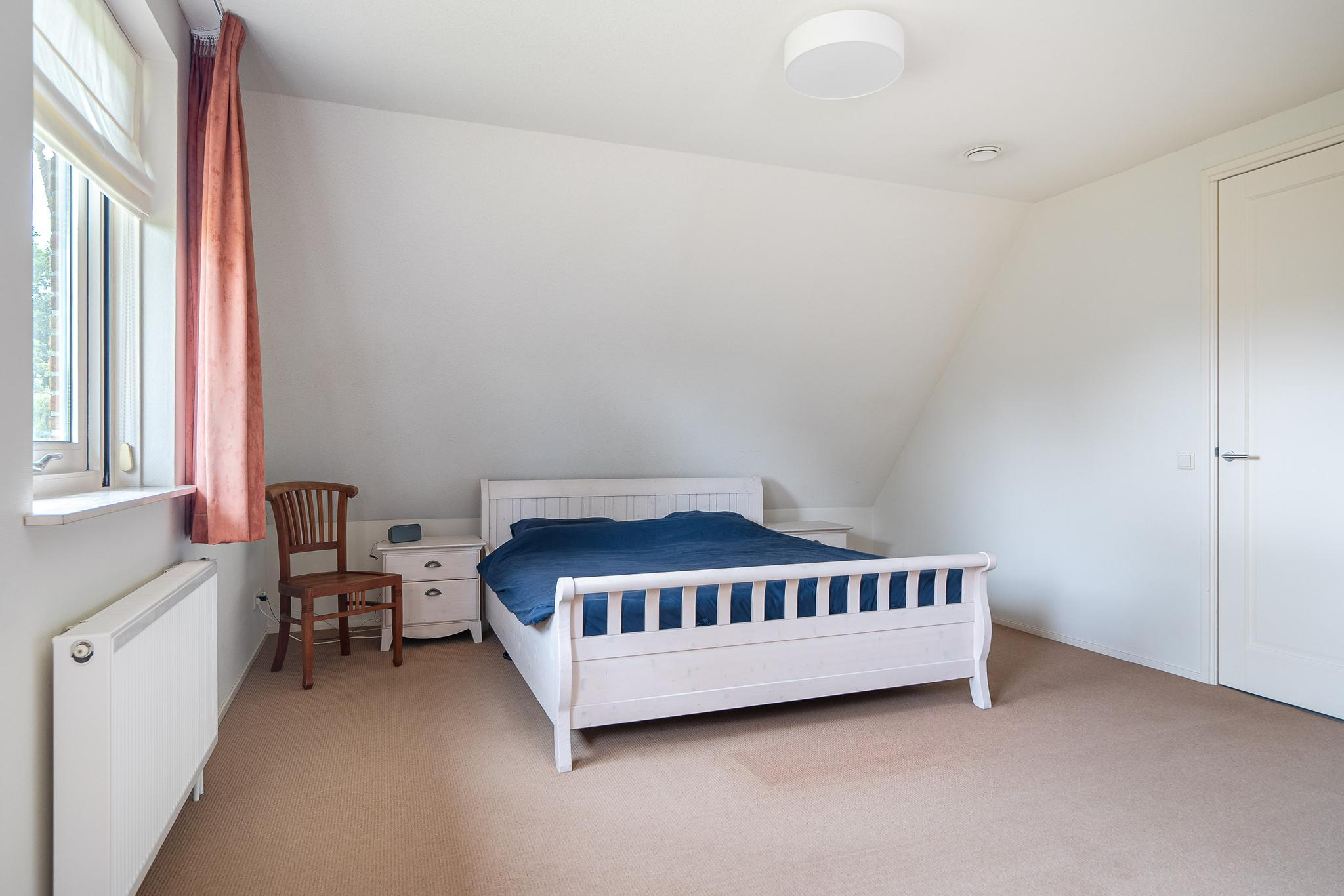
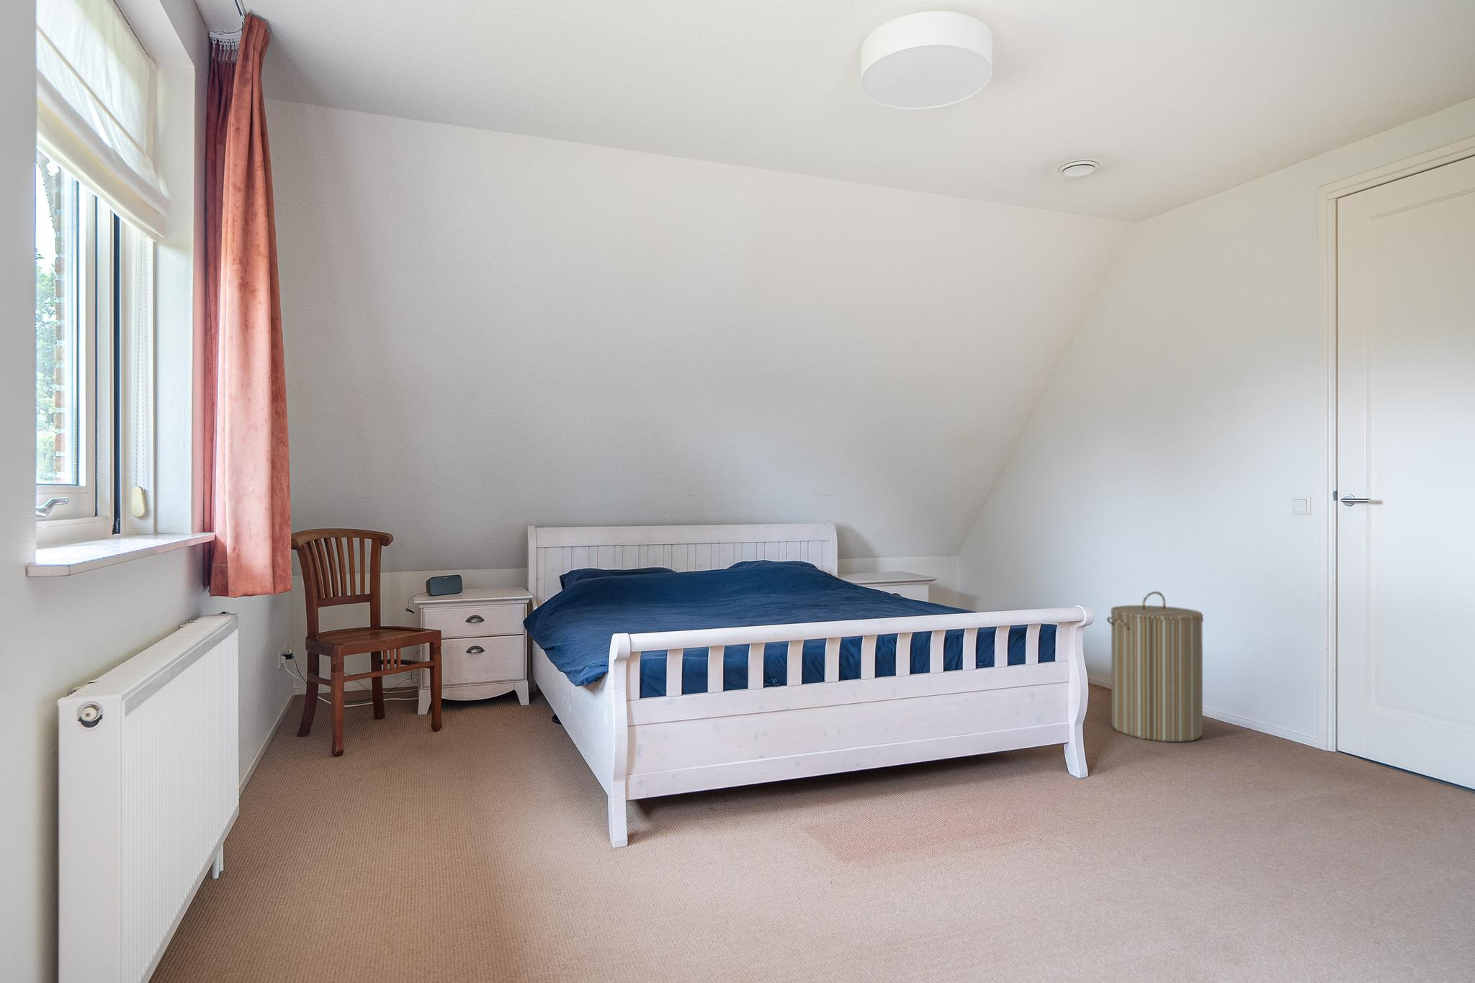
+ laundry hamper [1106,591,1204,743]
